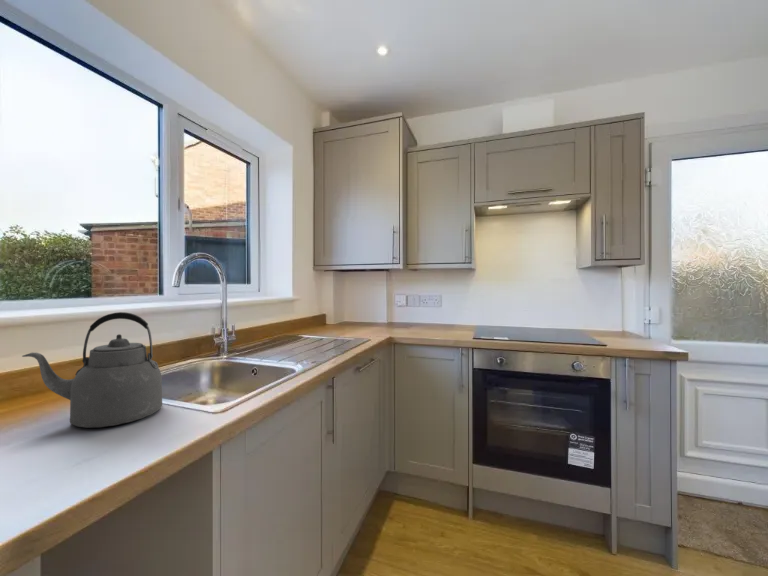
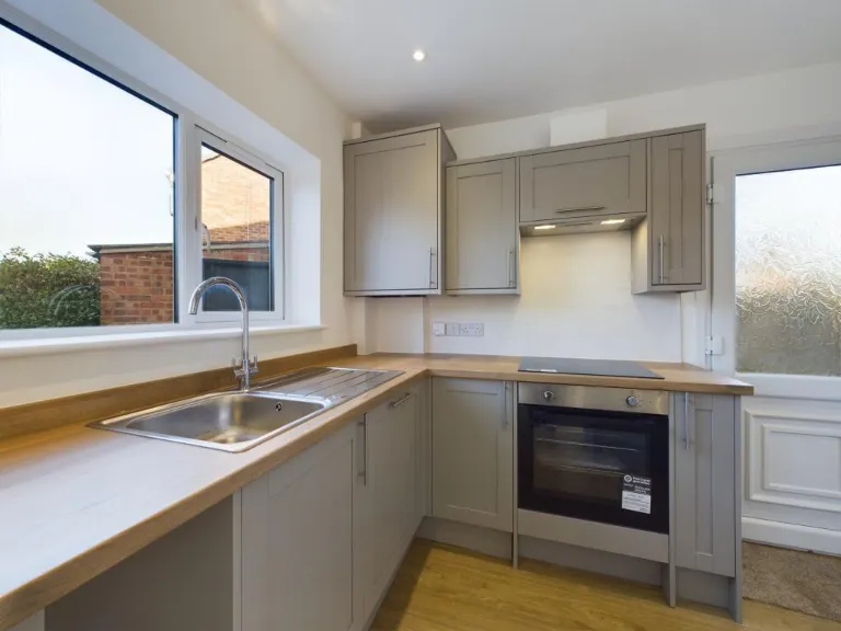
- kettle [21,311,163,429]
